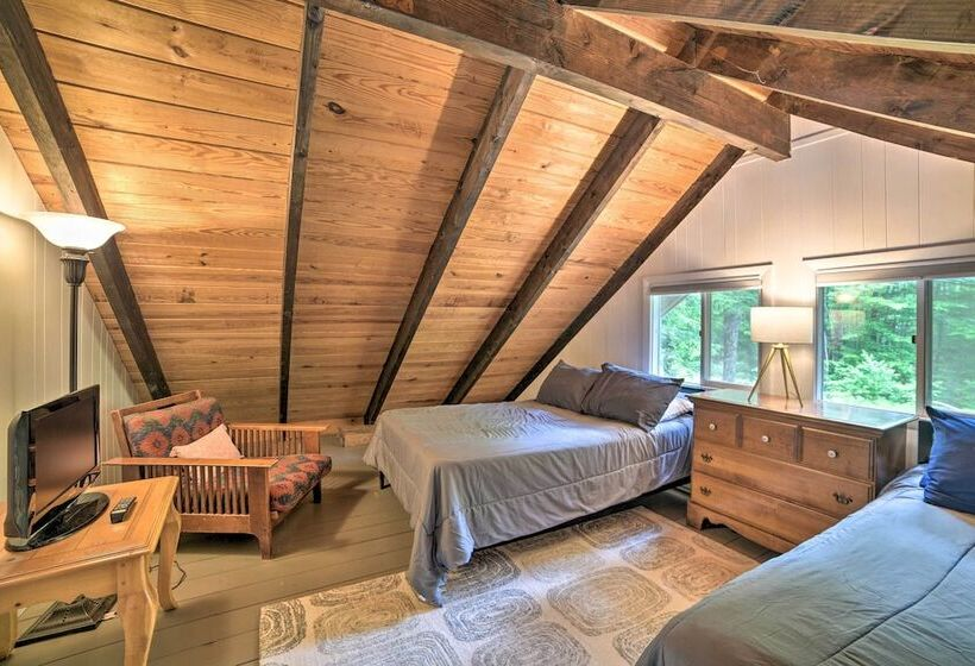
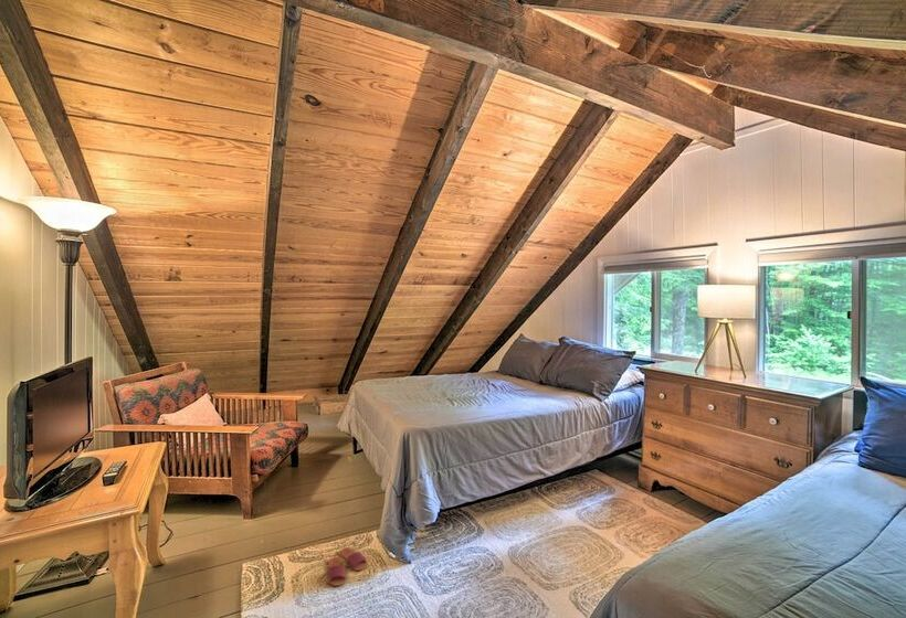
+ slippers [326,546,368,587]
